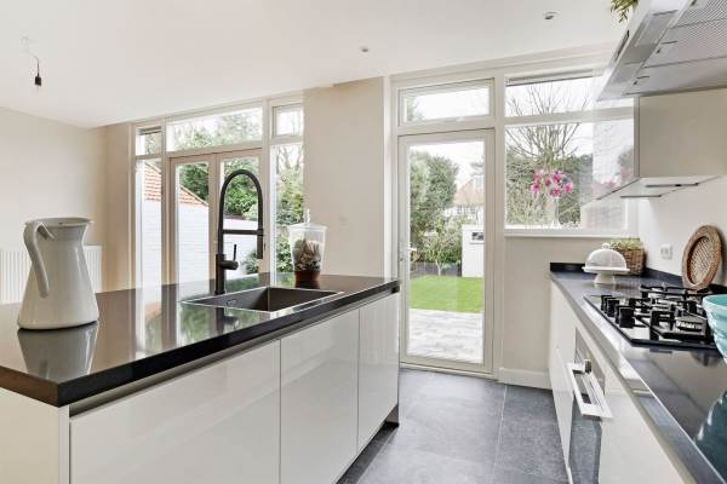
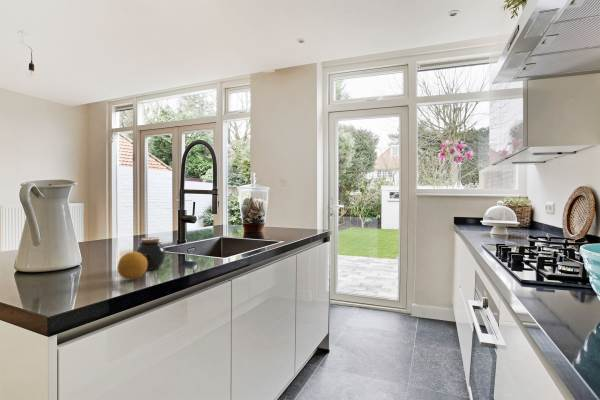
+ jar [135,236,166,271]
+ fruit [116,251,147,281]
